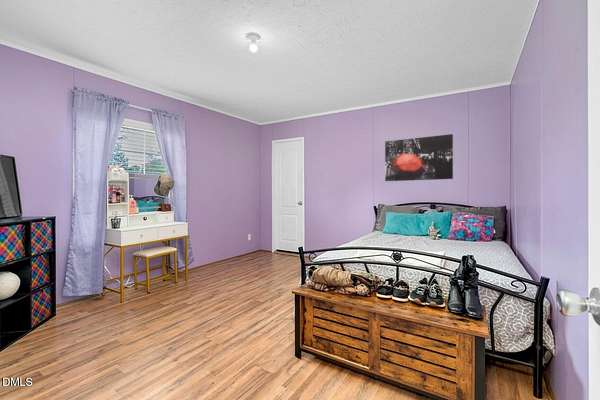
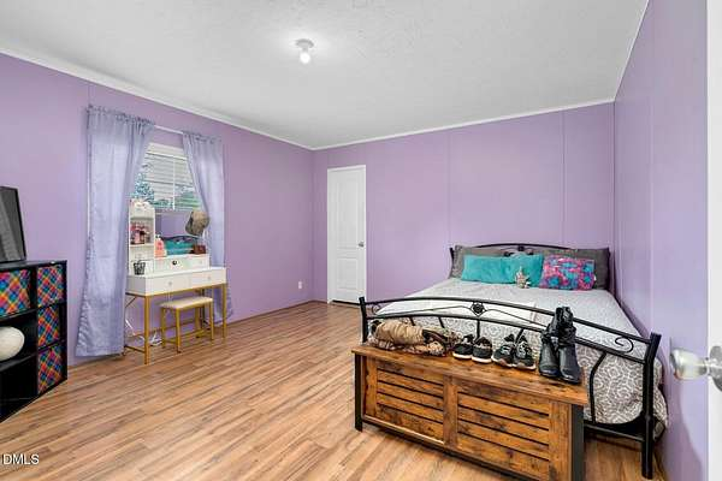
- wall art [384,133,454,182]
